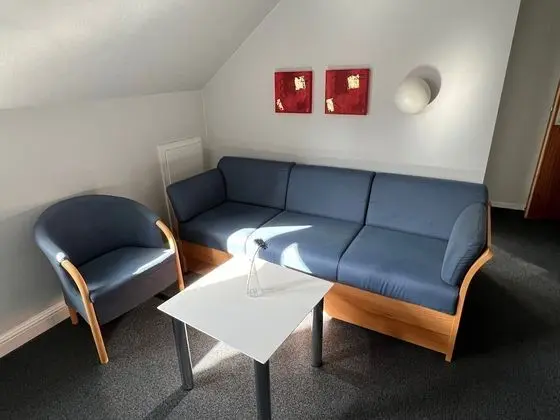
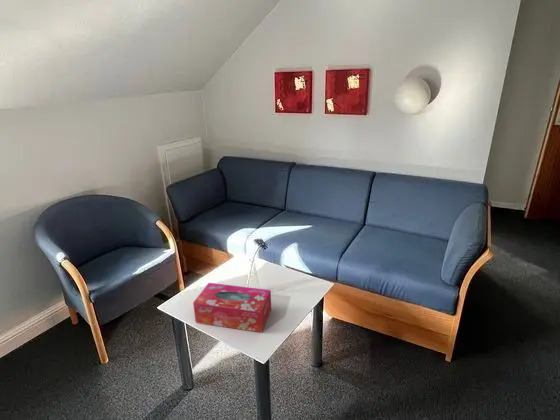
+ tissue box [192,282,272,333]
